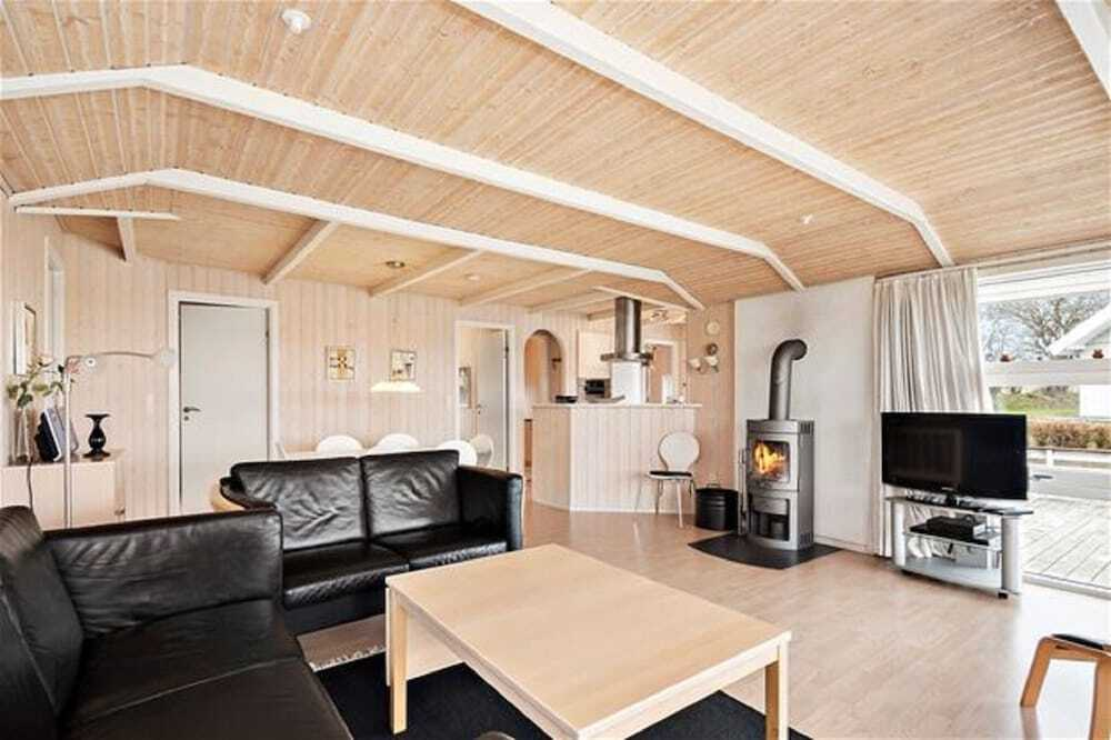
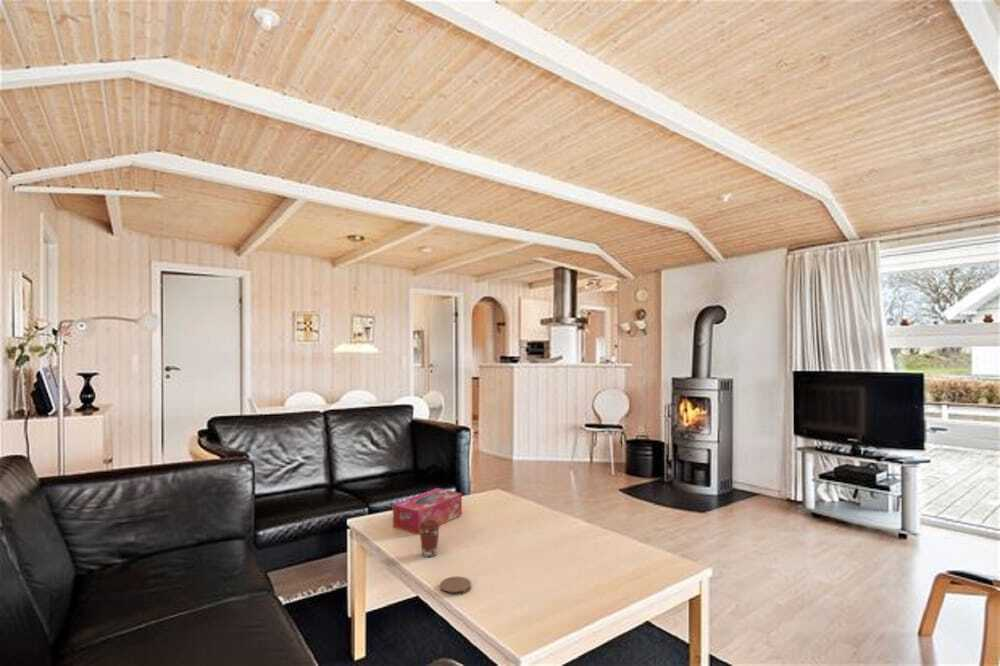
+ coffee cup [418,519,441,558]
+ tissue box [392,487,463,536]
+ coaster [439,575,472,596]
